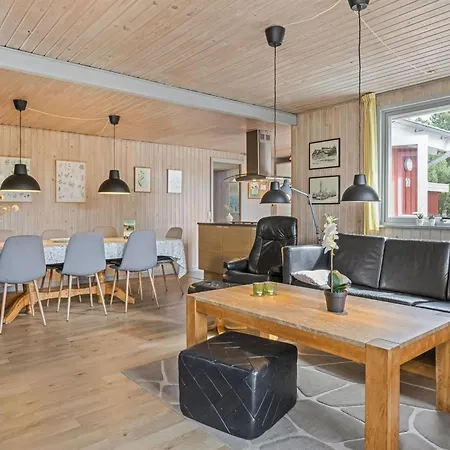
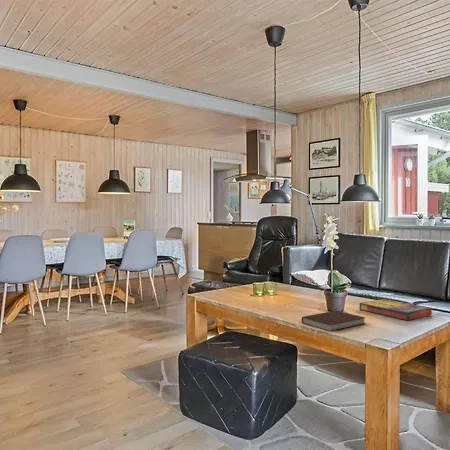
+ game compilation box [359,298,433,321]
+ notebook [301,310,367,332]
